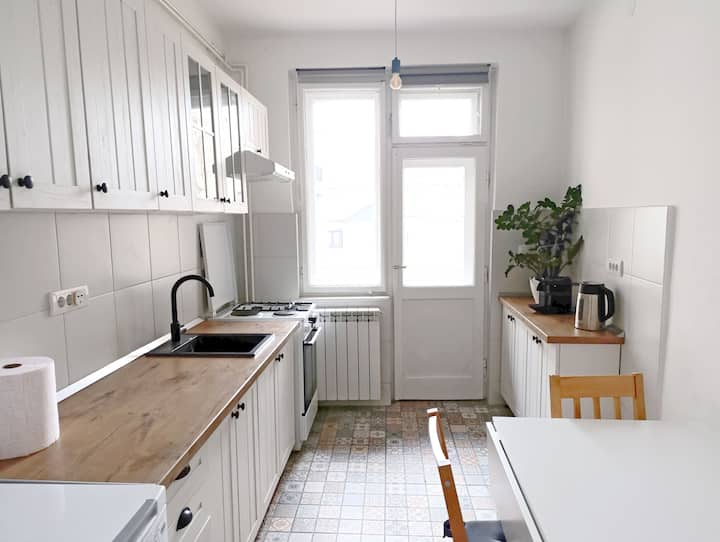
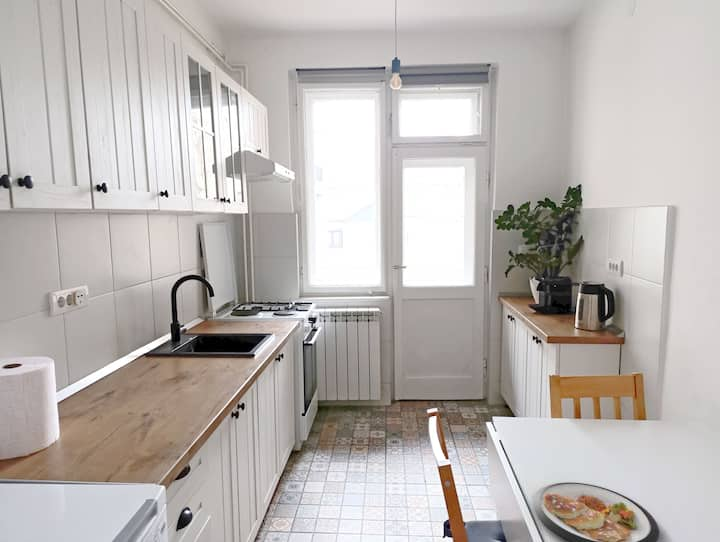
+ dish [532,481,660,542]
